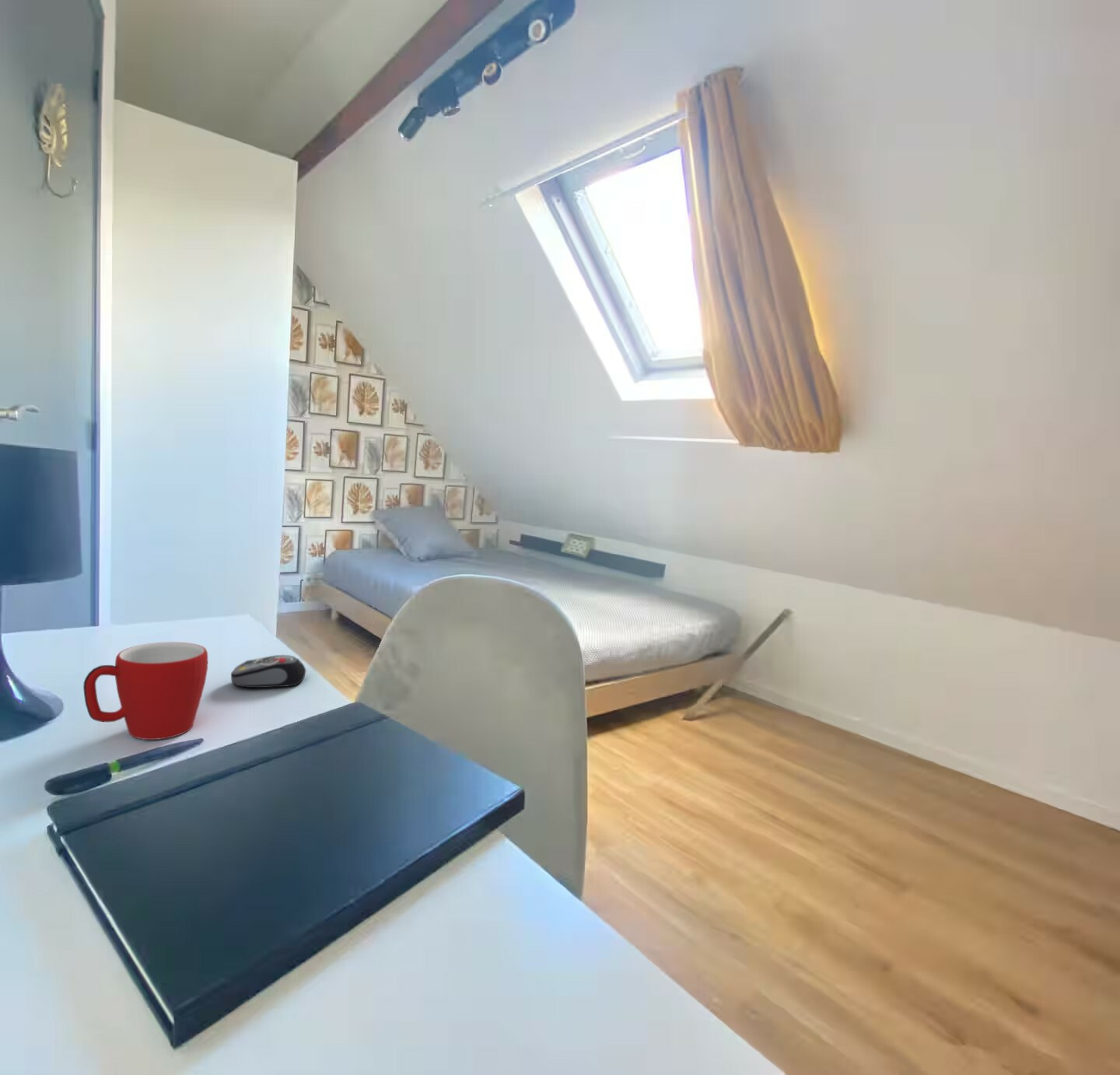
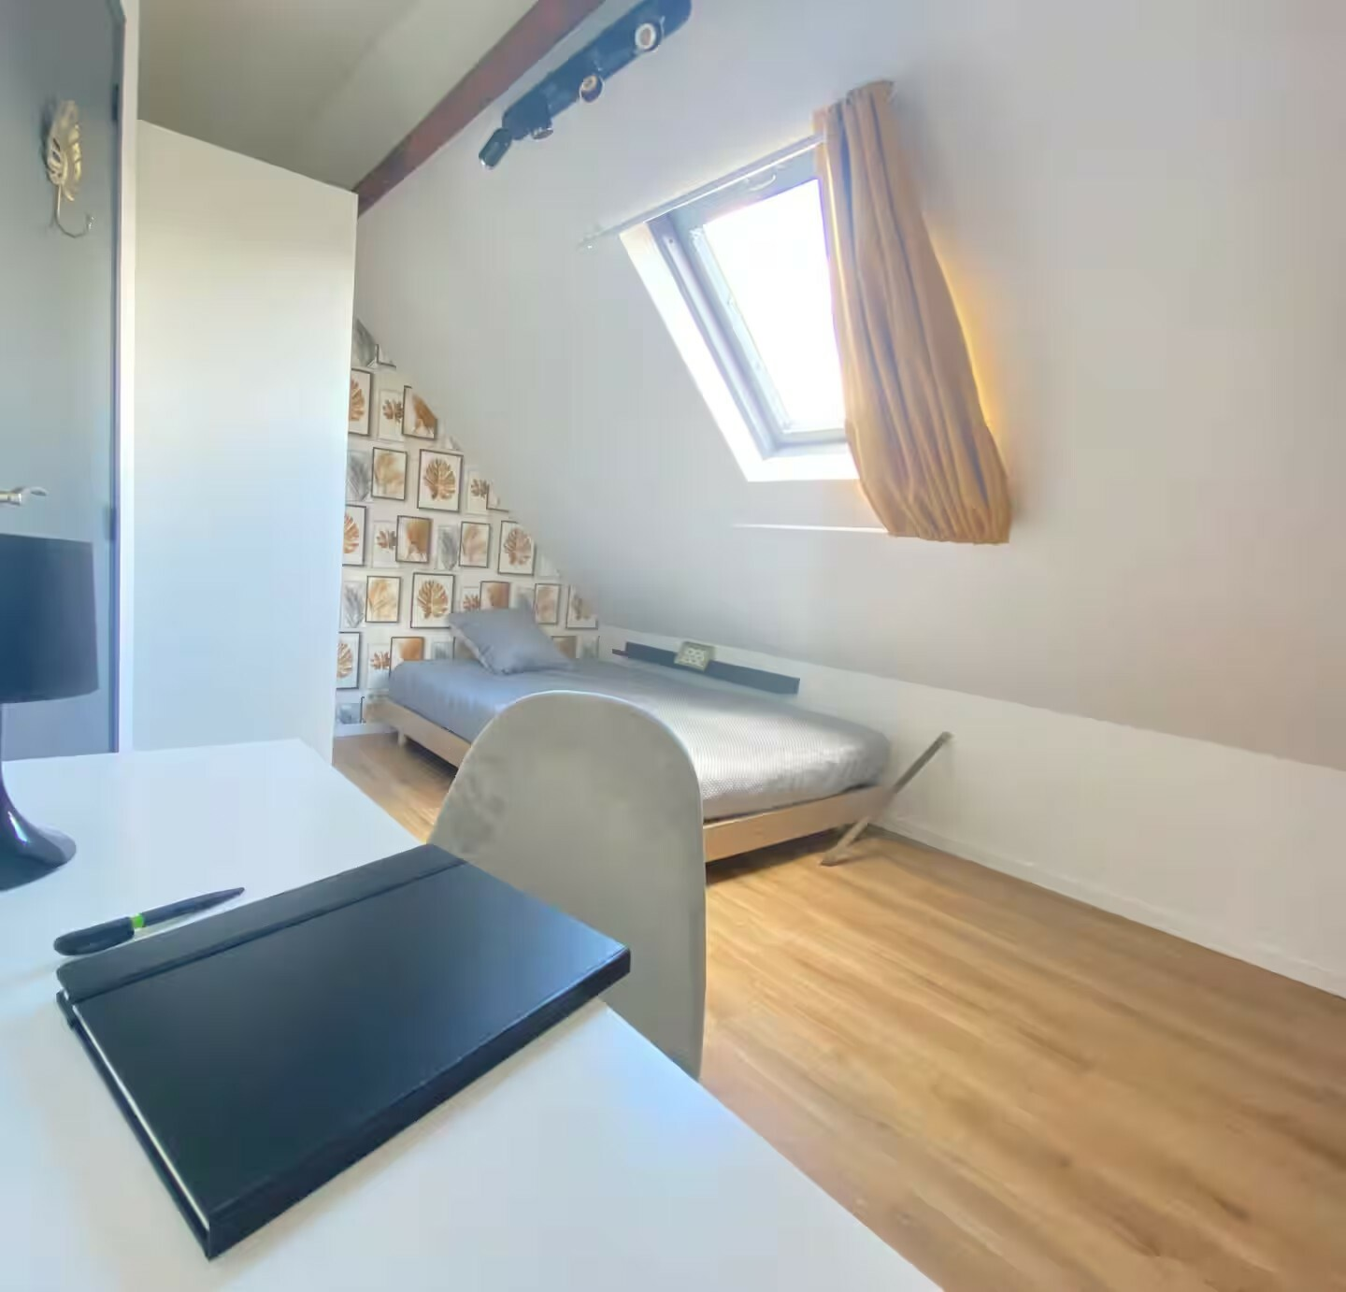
- mug [82,641,208,741]
- computer mouse [230,654,306,688]
